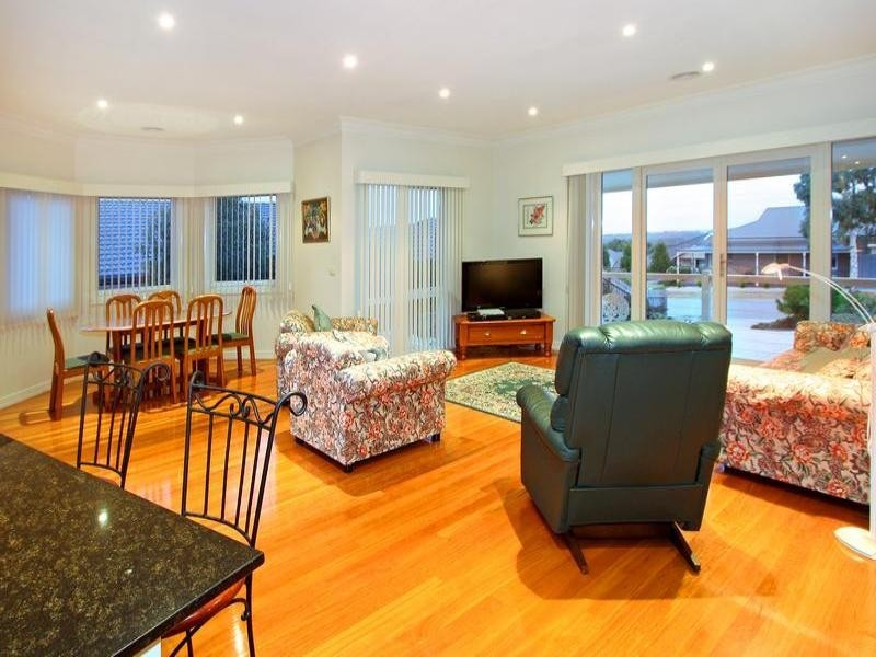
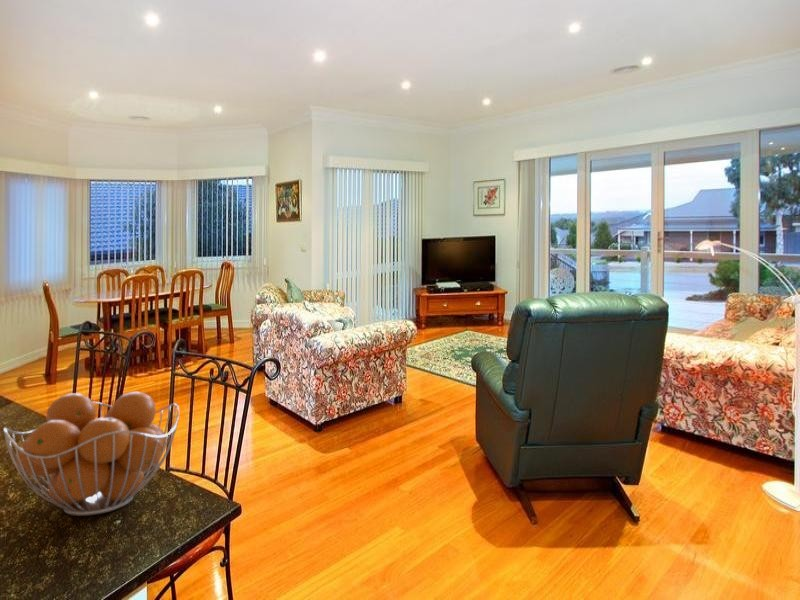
+ fruit basket [2,391,180,517]
